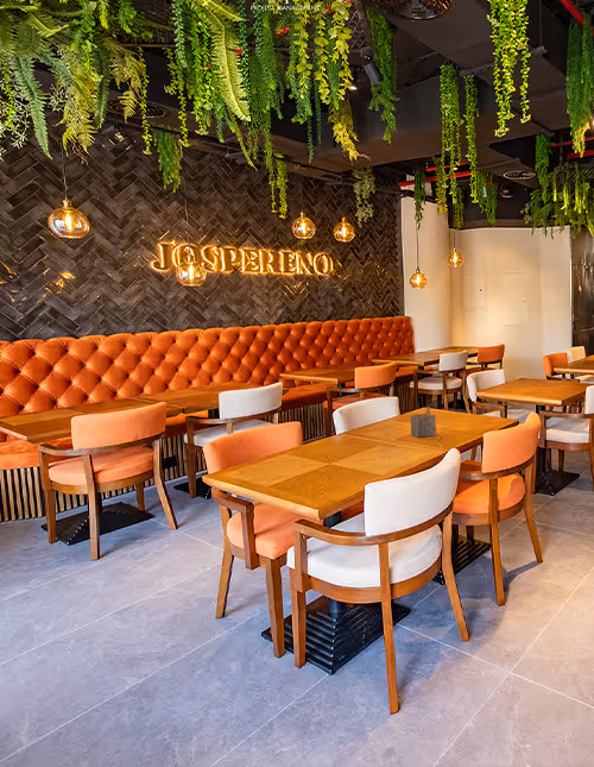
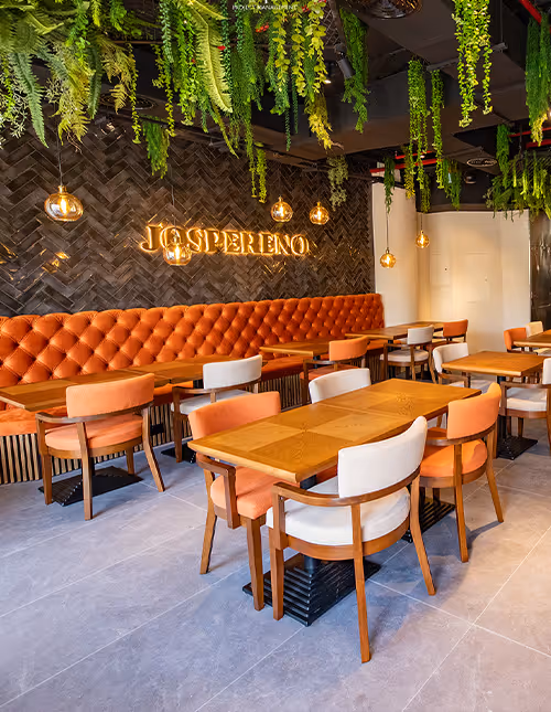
- napkin holder [410,405,437,439]
